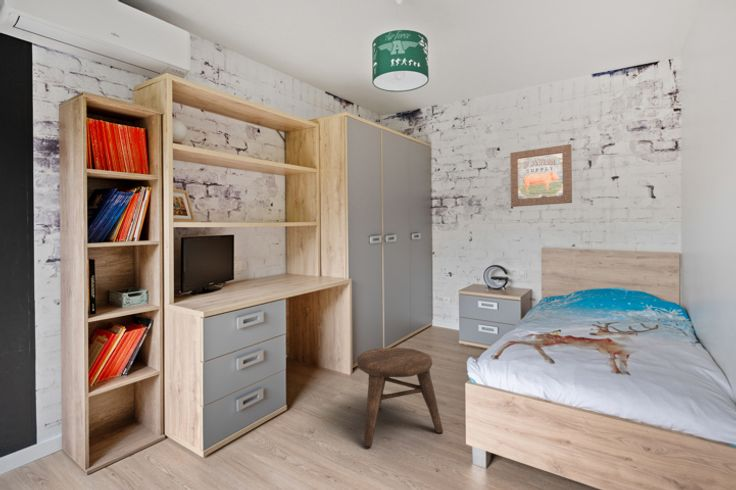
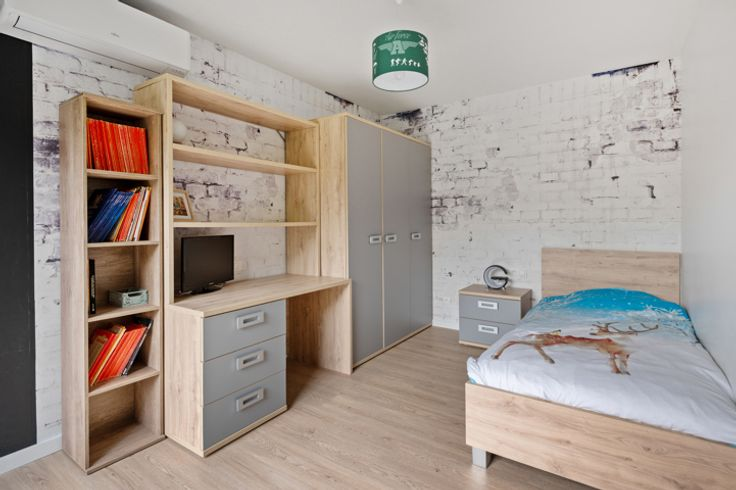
- stool [356,347,444,447]
- wall art [509,143,573,208]
